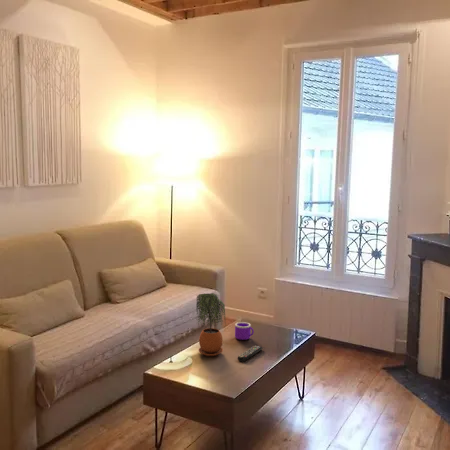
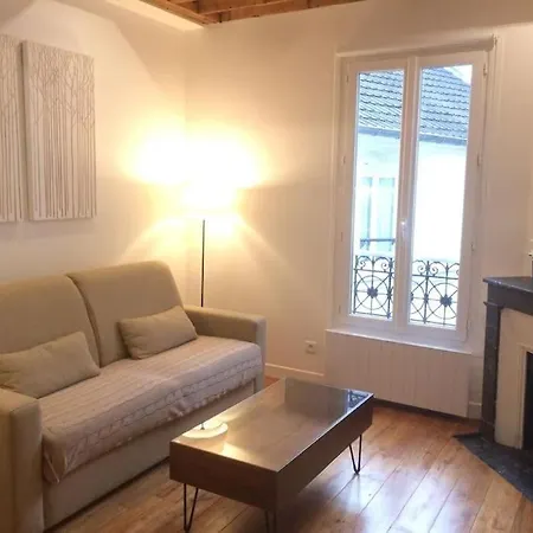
- potted plant [195,292,227,357]
- remote control [237,345,264,363]
- mug [234,321,255,341]
